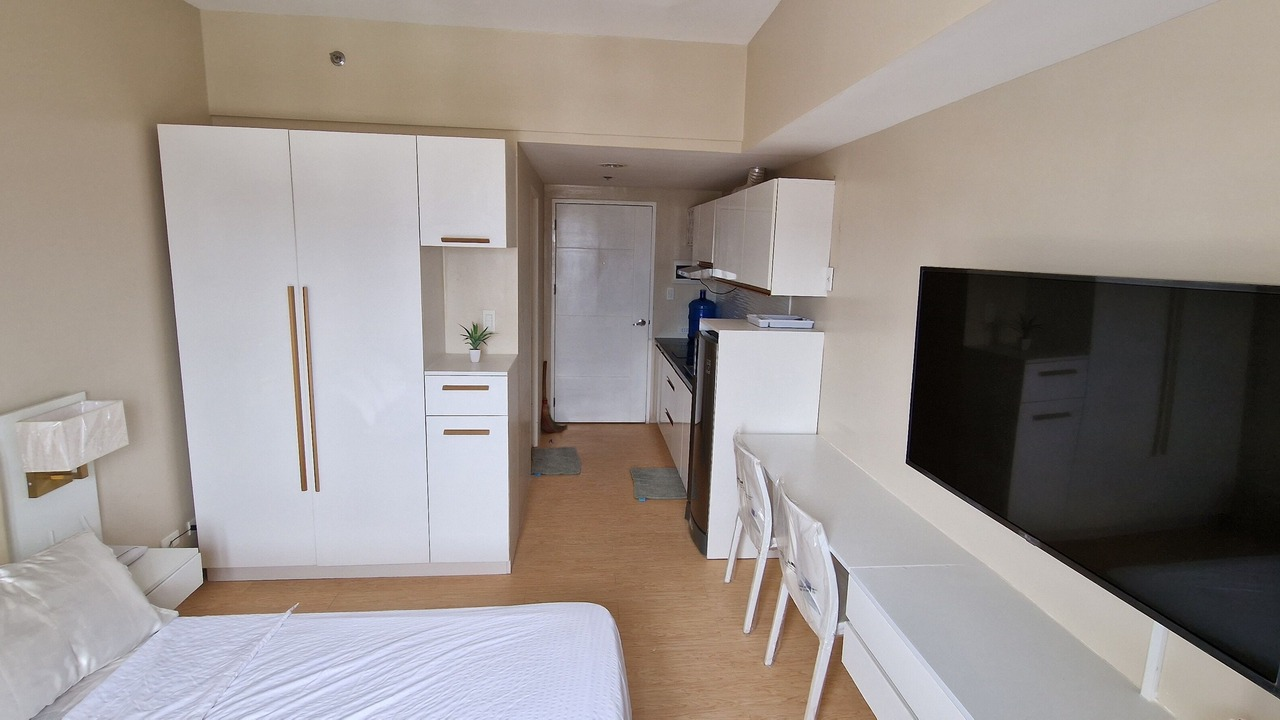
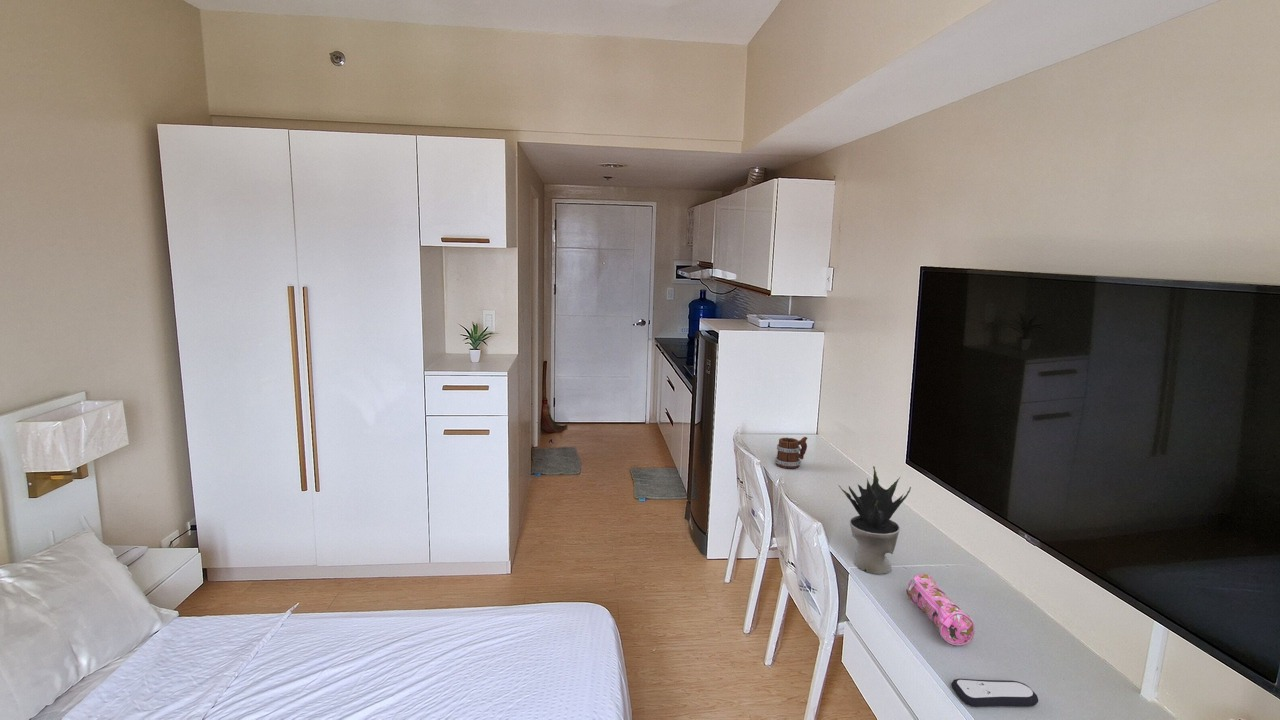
+ pencil case [905,573,976,646]
+ potted plant [838,465,912,575]
+ mug [774,436,808,470]
+ remote control [950,678,1039,708]
